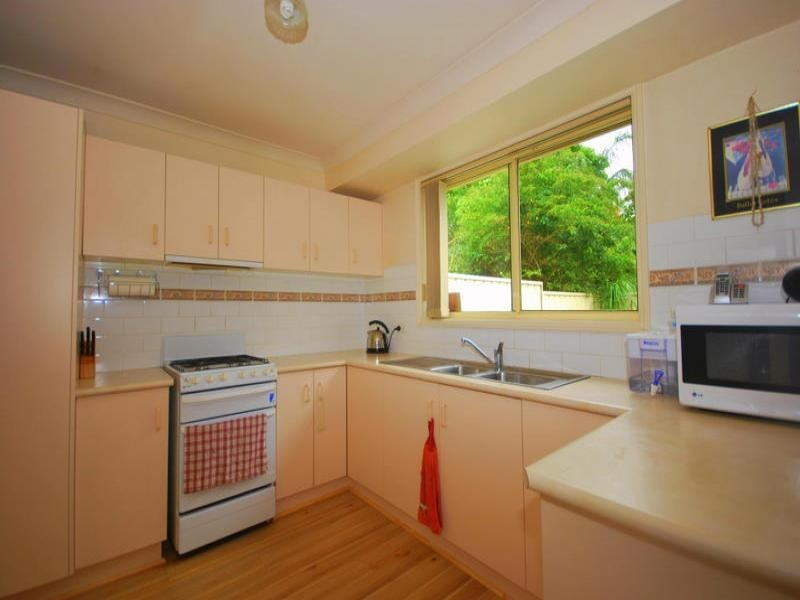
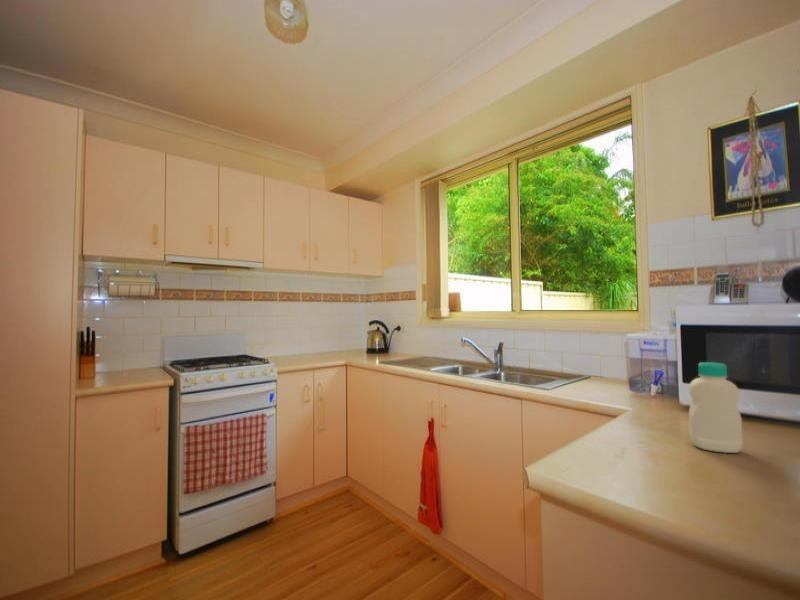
+ bottle [688,361,744,454]
